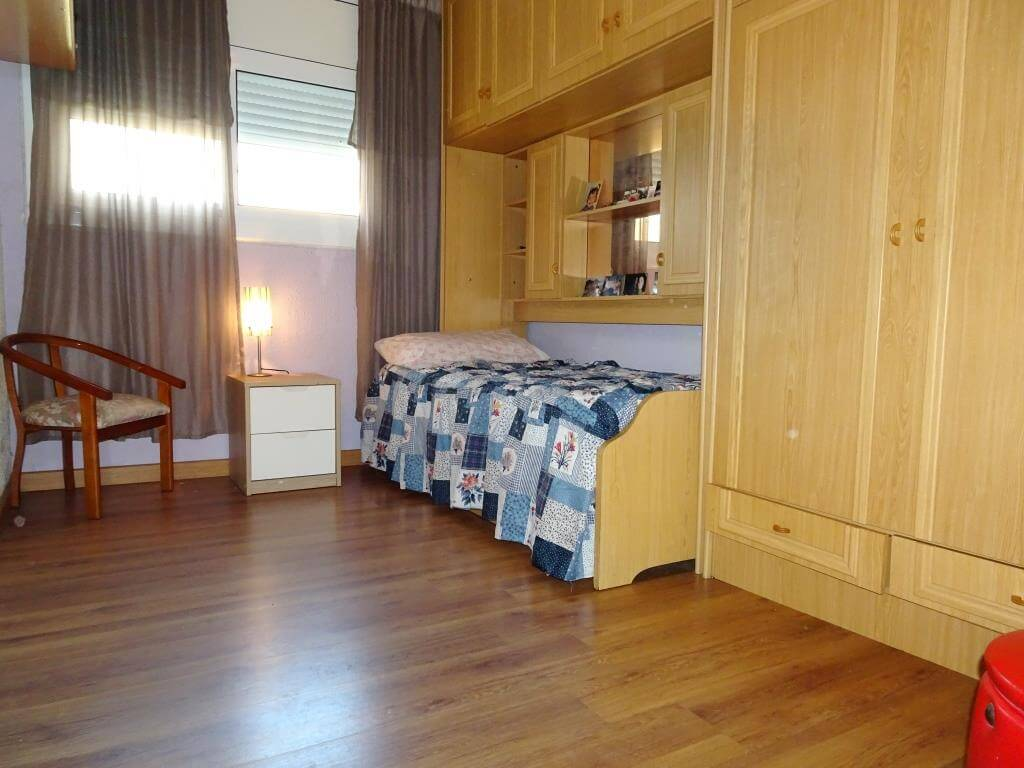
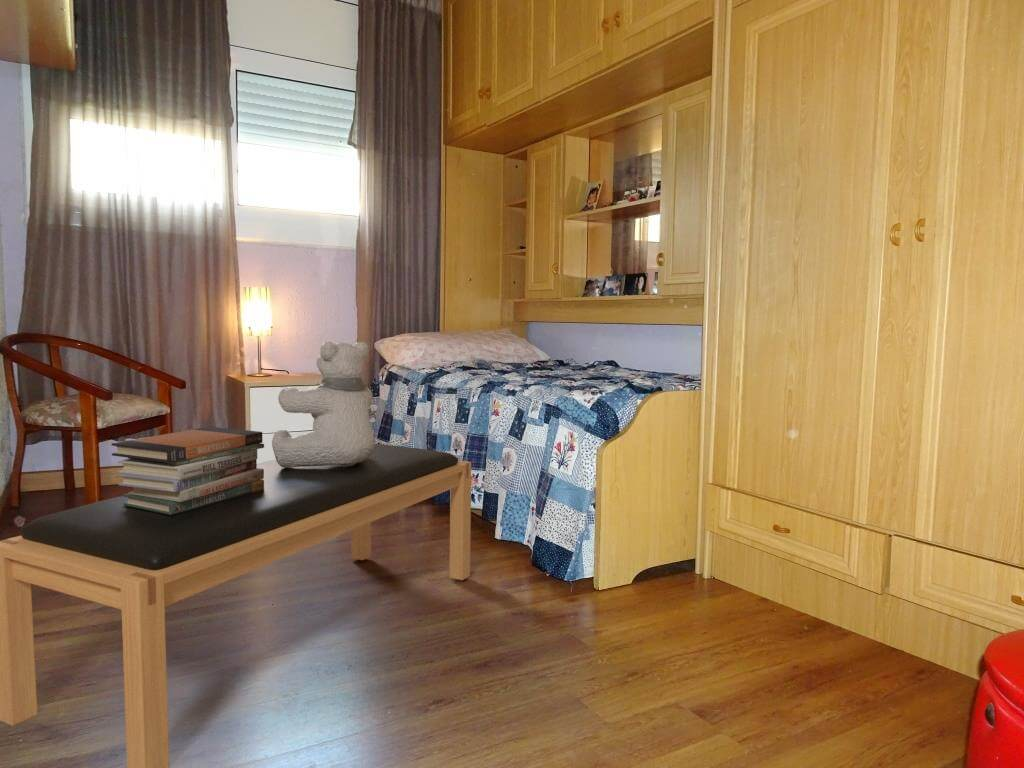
+ bench [0,443,472,768]
+ book stack [110,426,265,515]
+ teddy bear [271,341,376,468]
